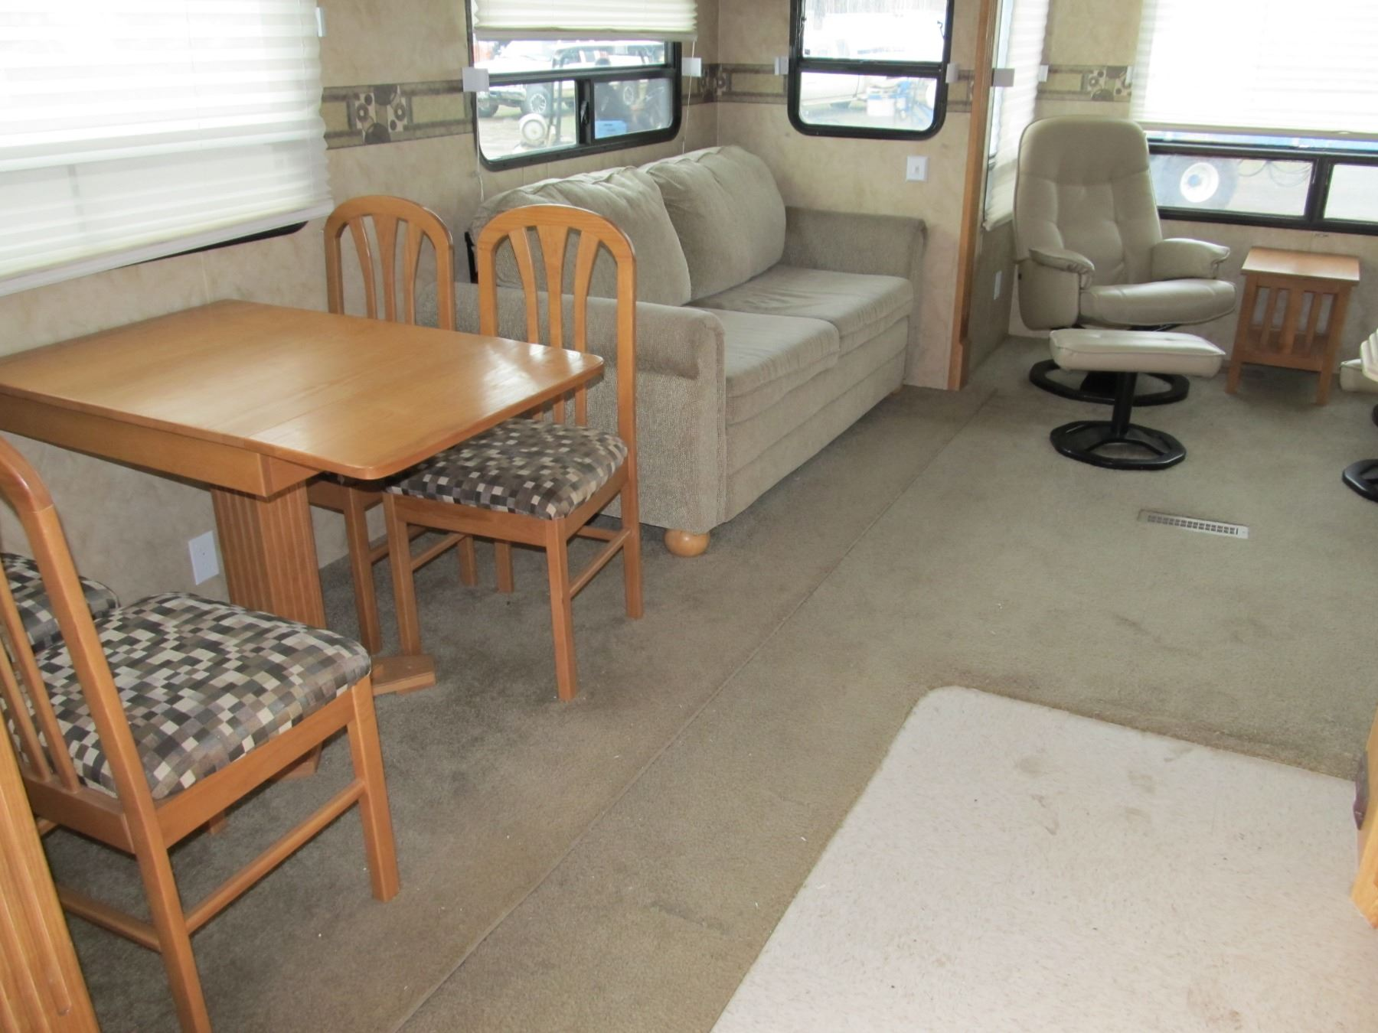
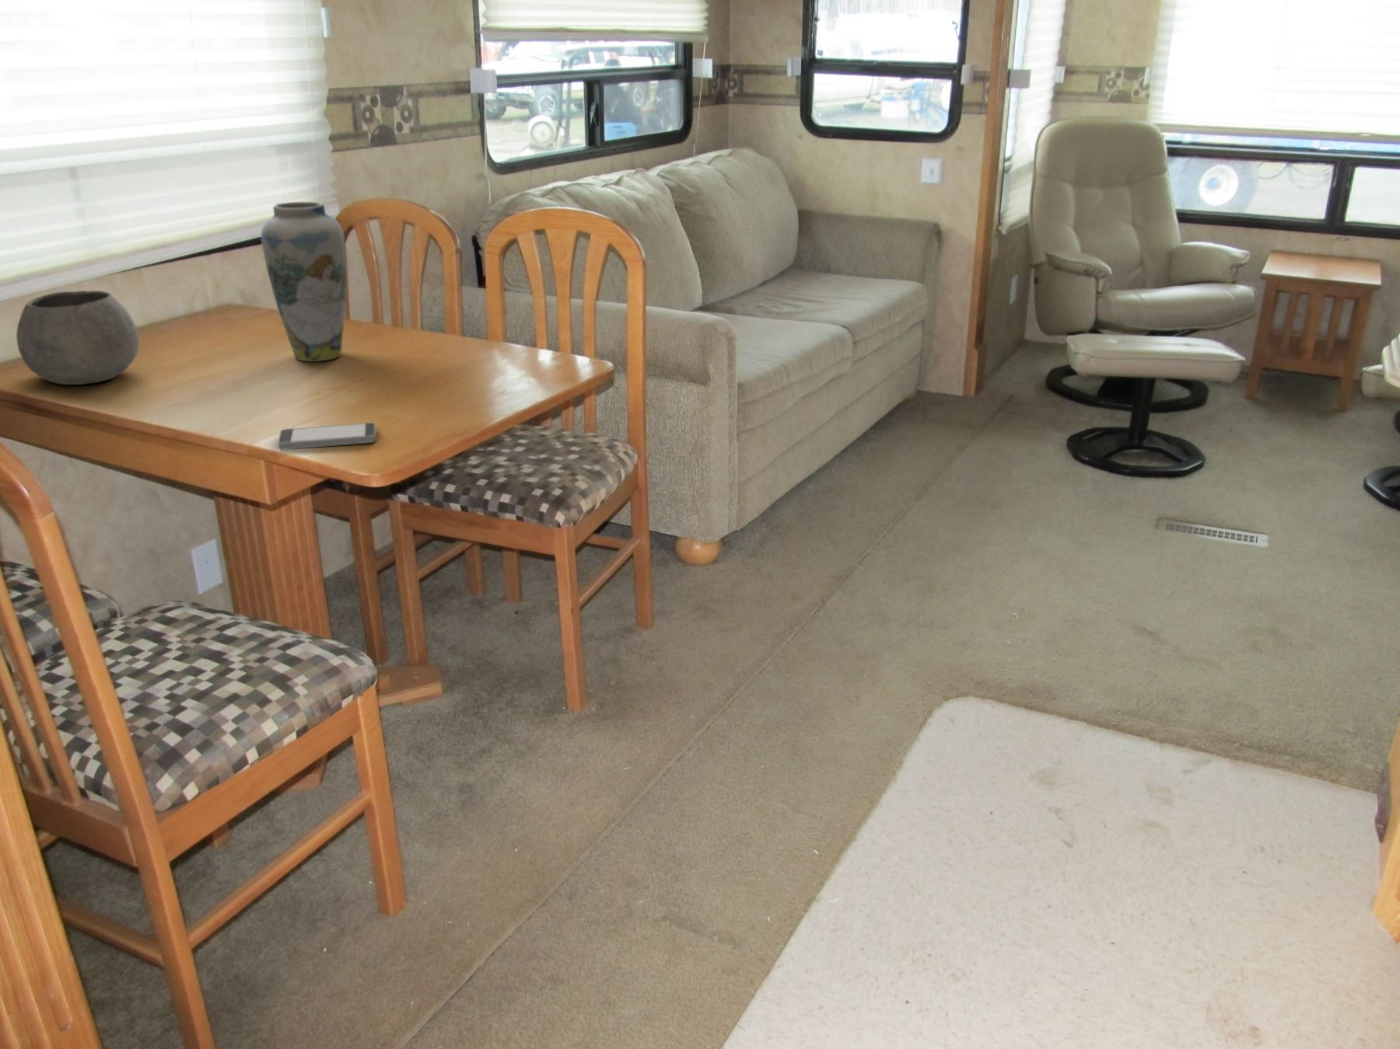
+ vase [260,202,347,363]
+ bowl [15,290,140,386]
+ smartphone [277,422,376,451]
